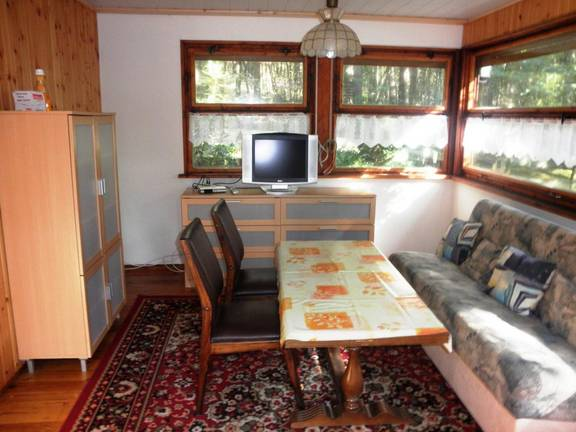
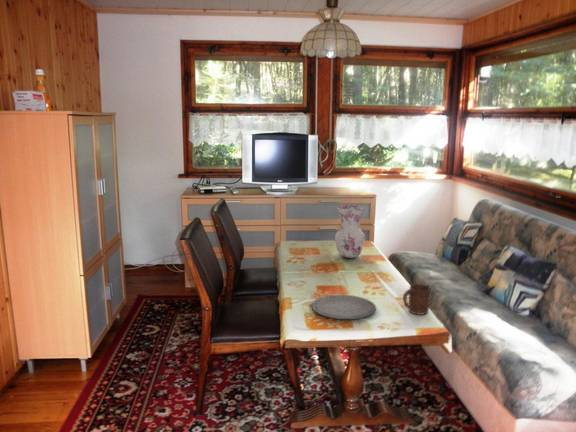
+ cup [402,283,431,316]
+ plate [311,294,377,320]
+ vase [334,204,366,259]
